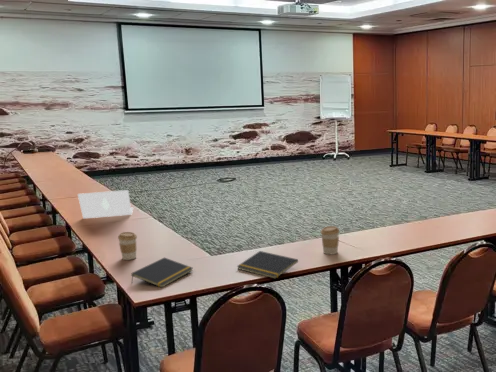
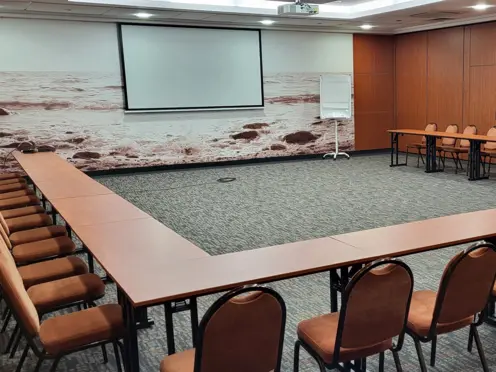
- laptop [77,189,134,219]
- notepad [236,250,299,280]
- coffee cup [117,231,138,261]
- notepad [130,257,194,289]
- coffee cup [320,225,340,255]
